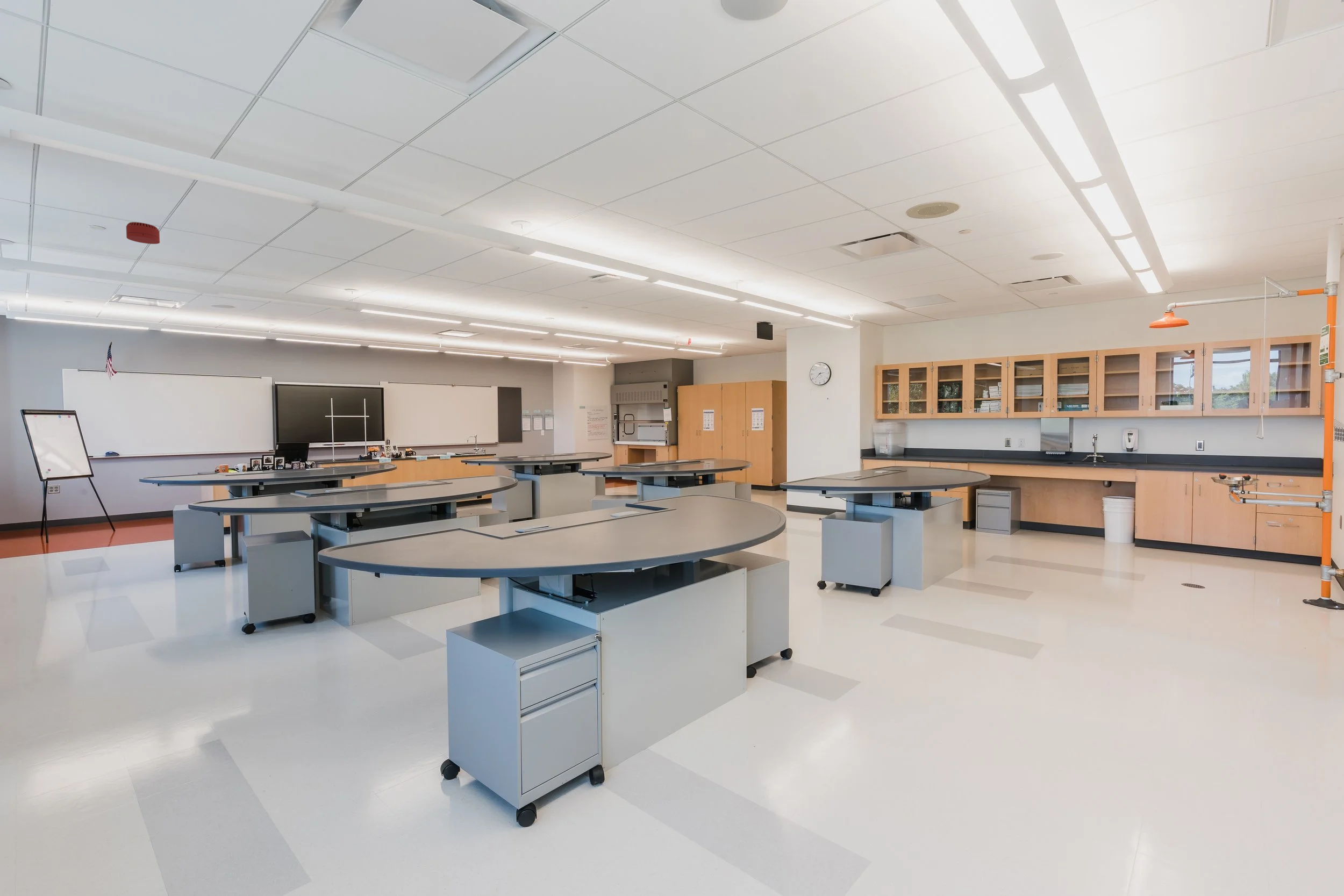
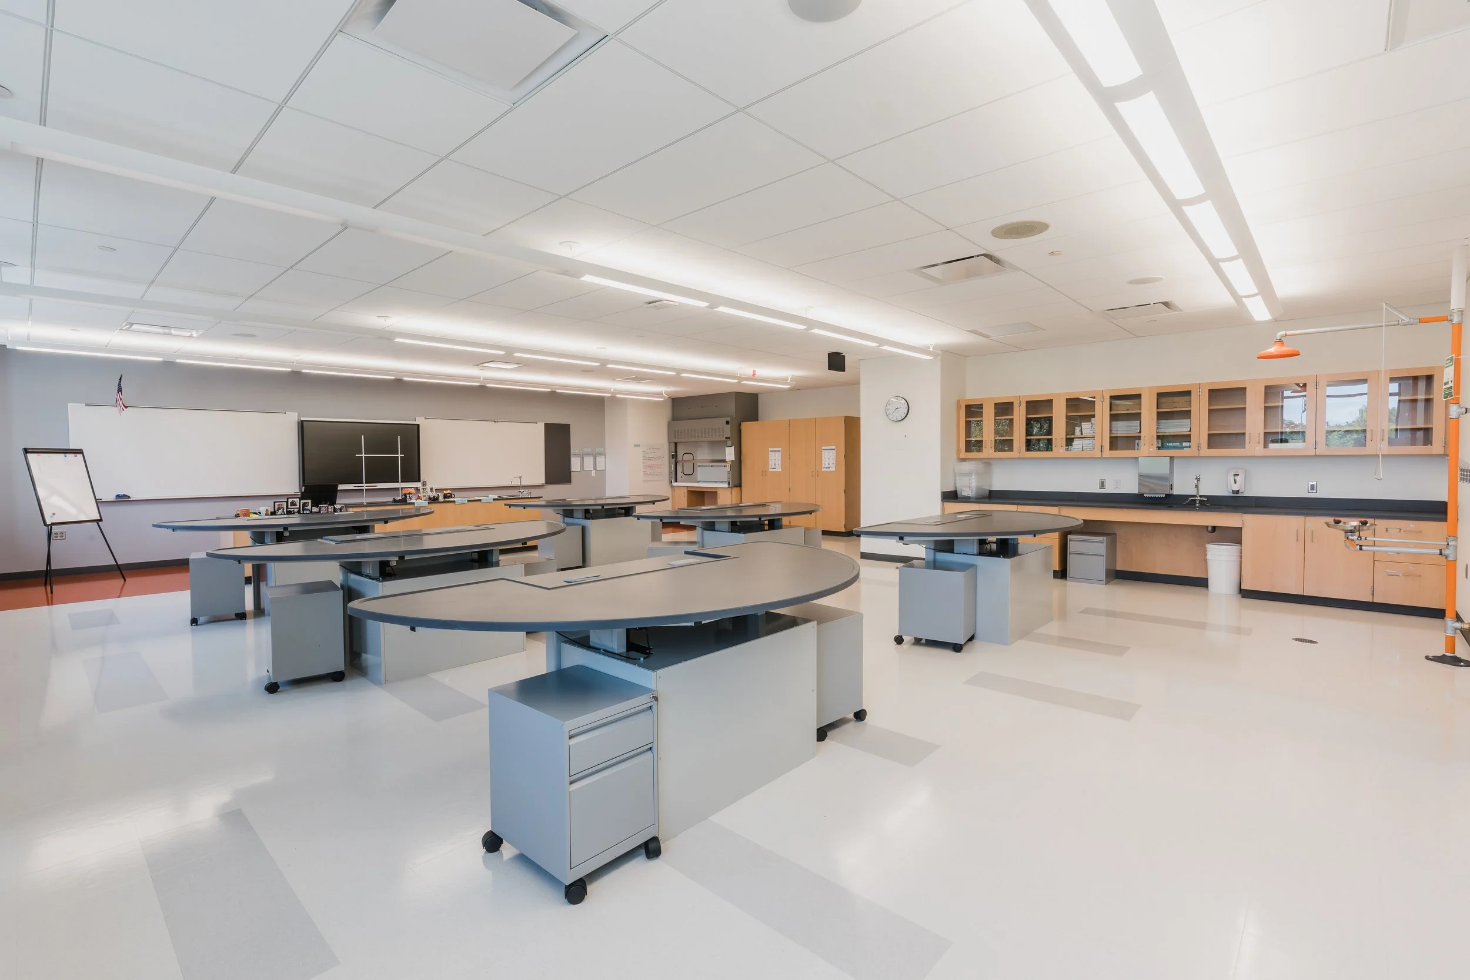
- smoke detector [126,221,160,245]
